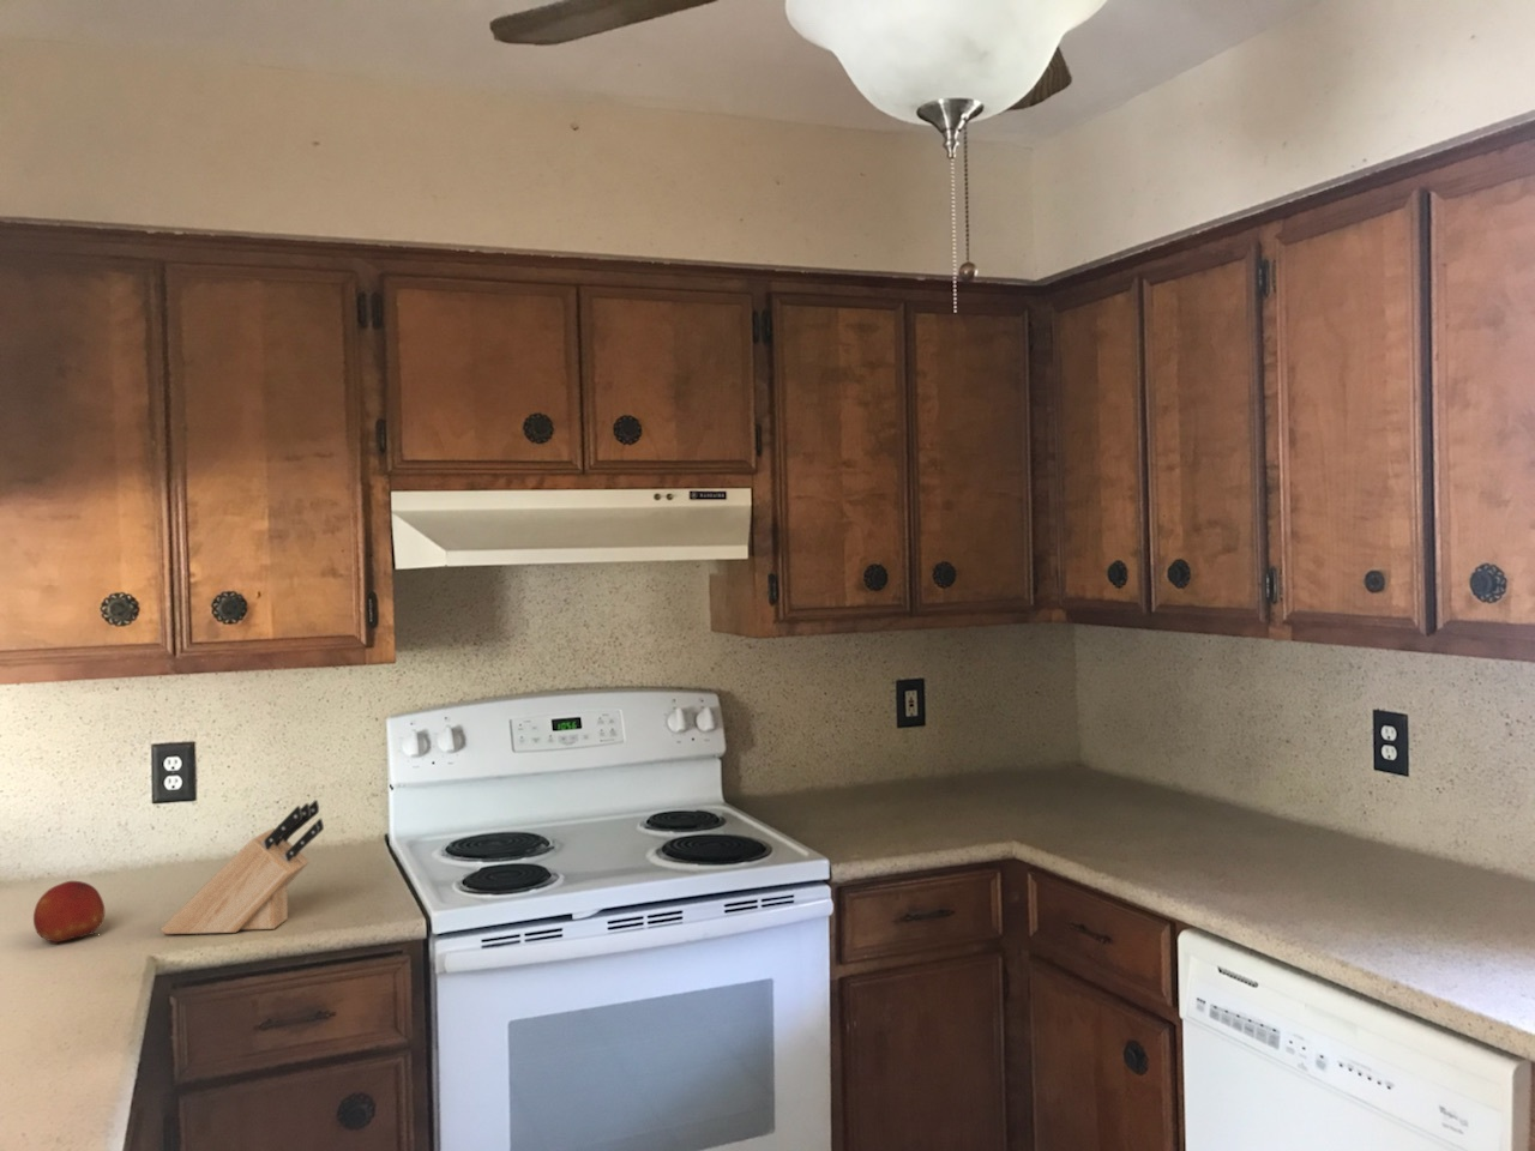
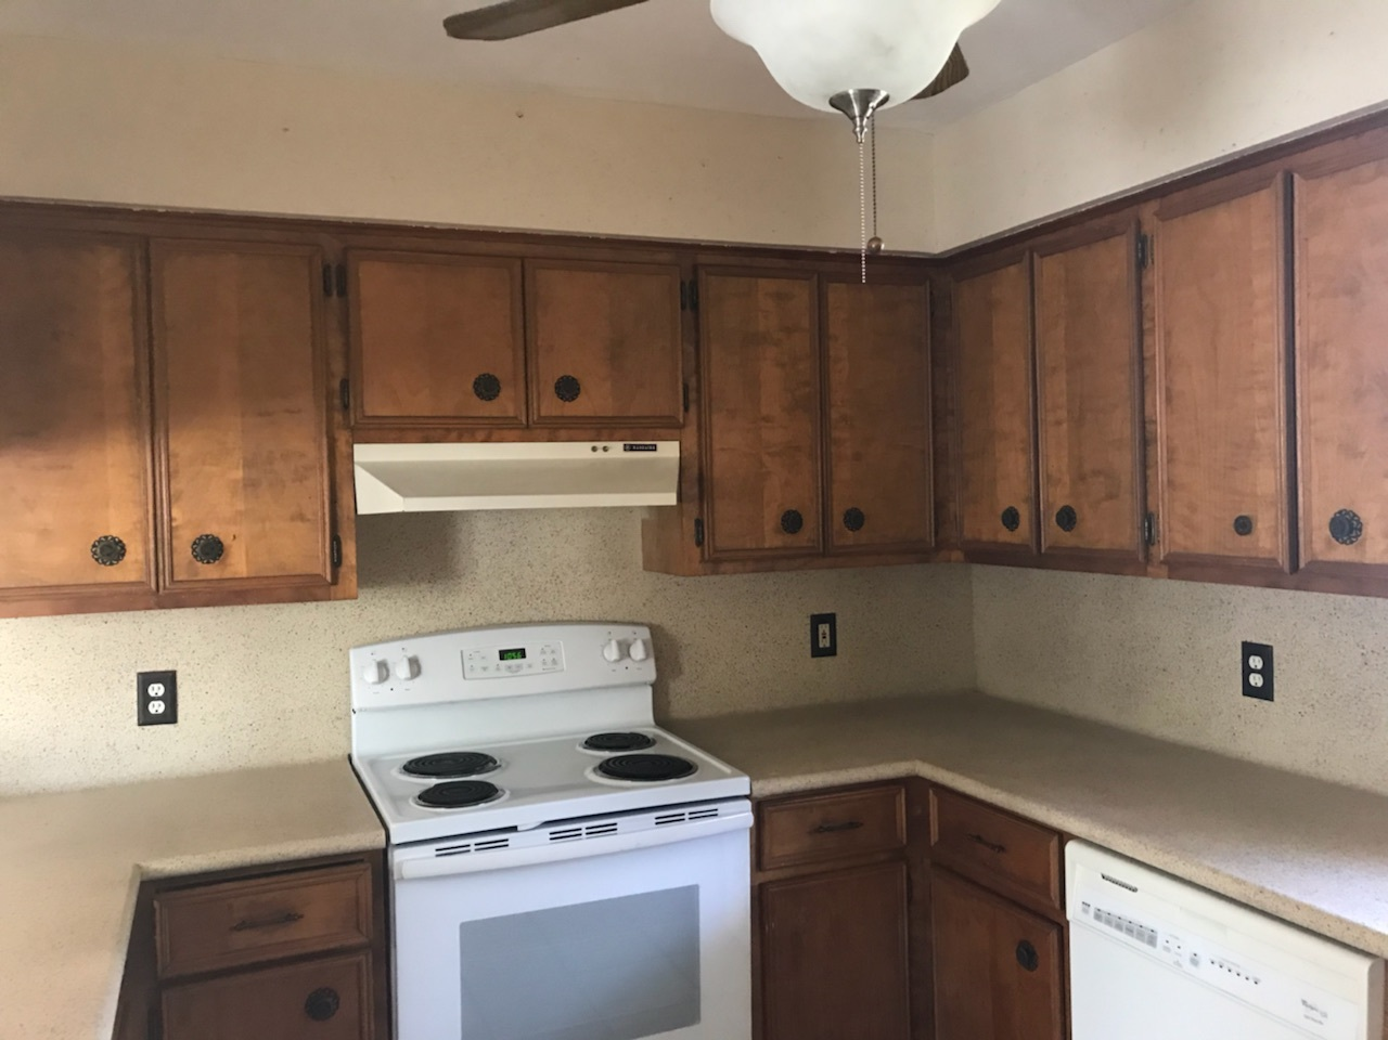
- knife block [160,798,325,935]
- fruit [33,880,105,944]
